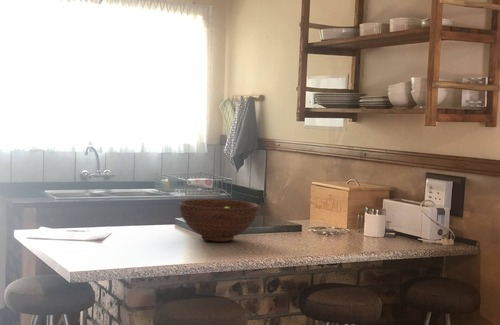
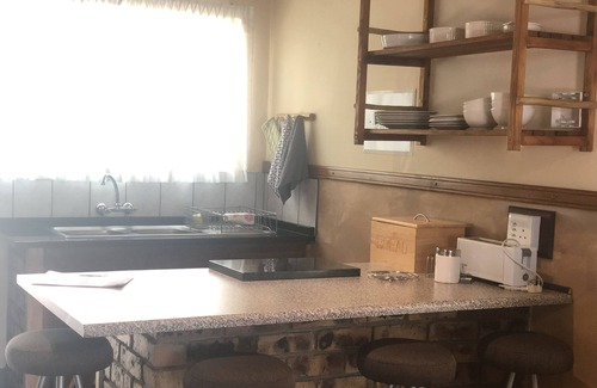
- fruit bowl [178,198,259,243]
